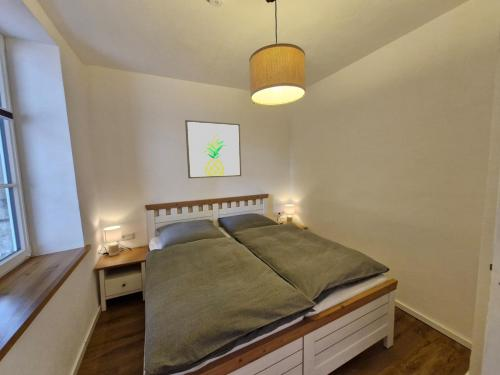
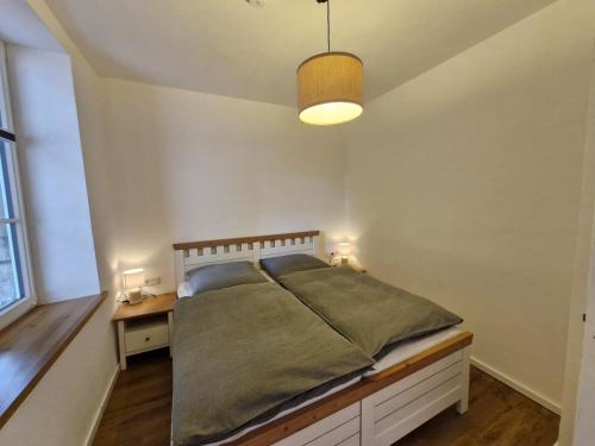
- wall art [184,119,242,179]
